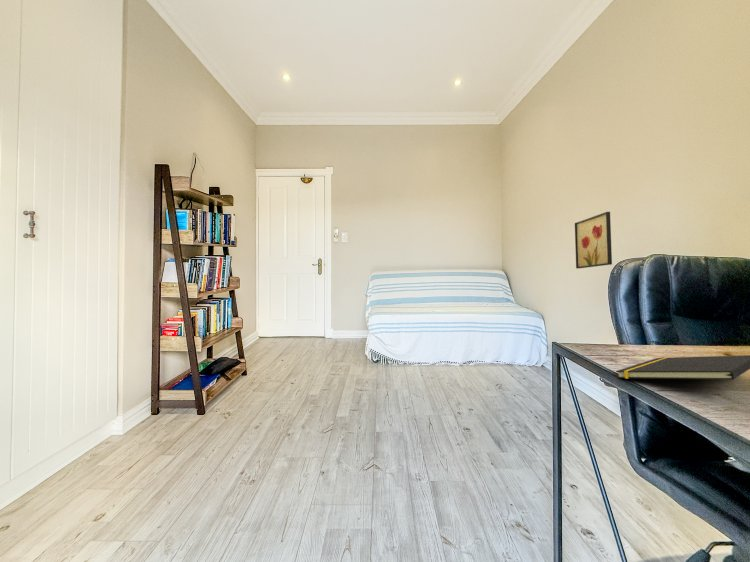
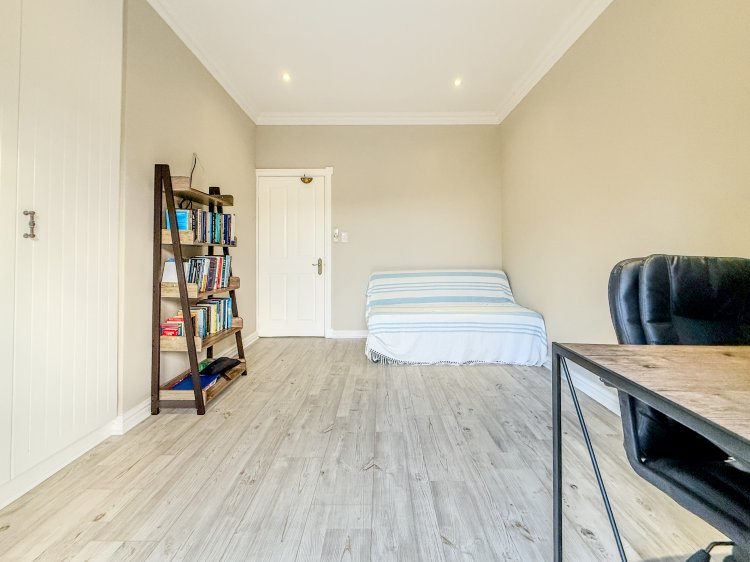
- wall art [574,211,613,270]
- notepad [615,354,750,381]
